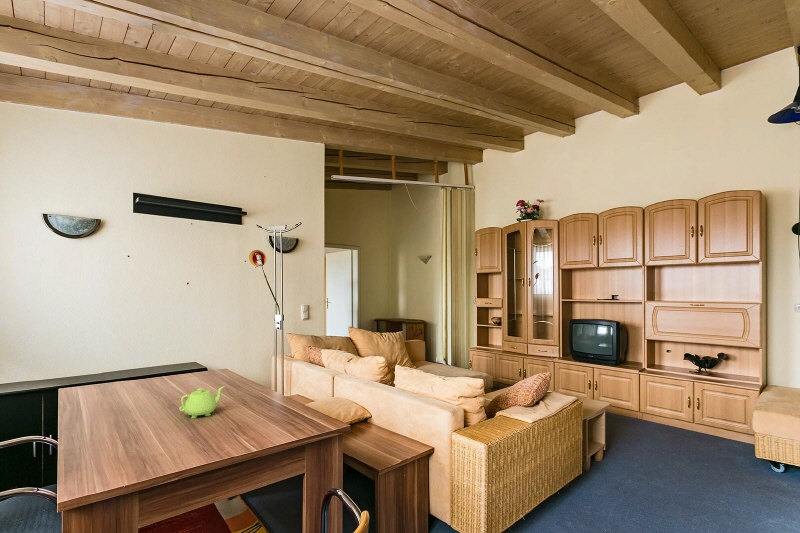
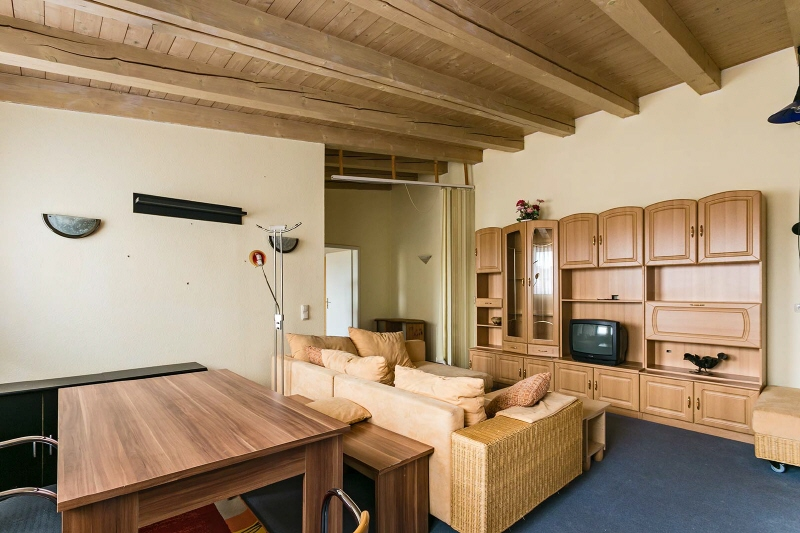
- teapot [178,385,226,420]
